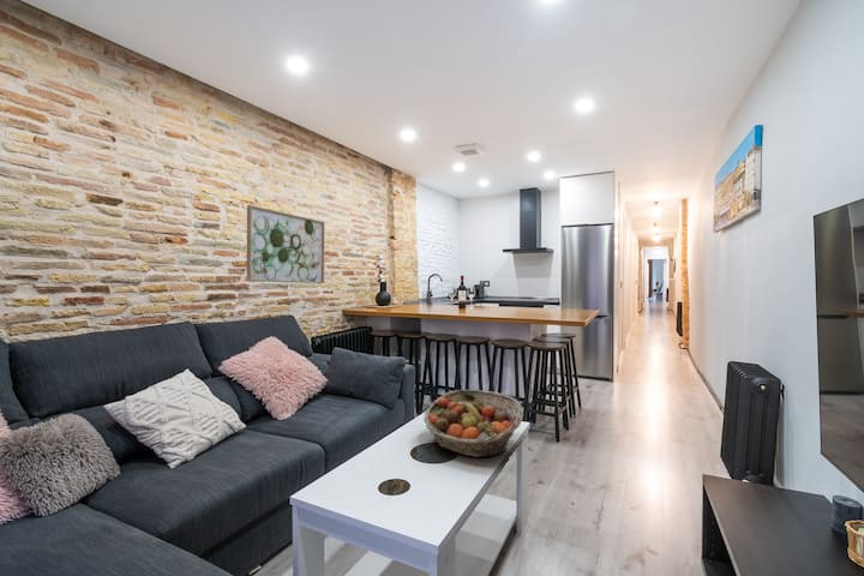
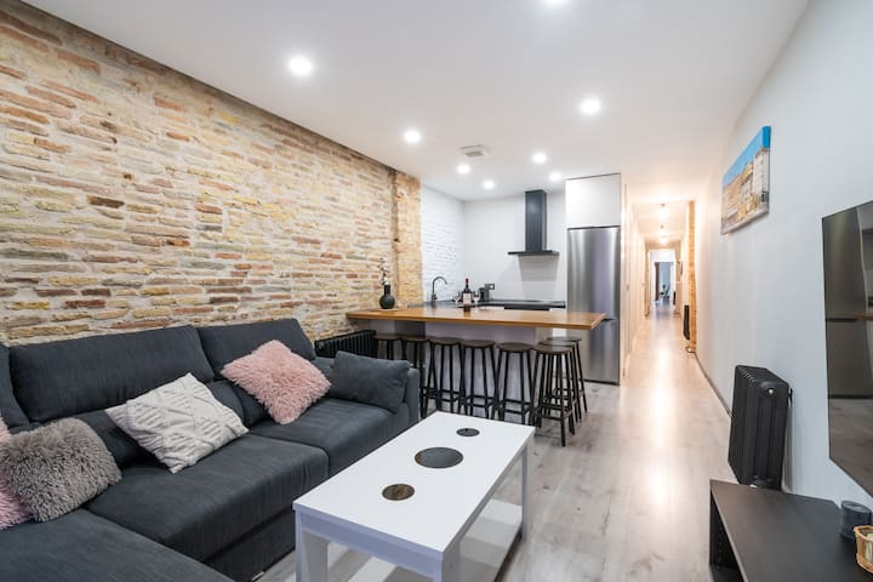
- fruit basket [422,389,524,458]
- wall art [245,204,325,284]
